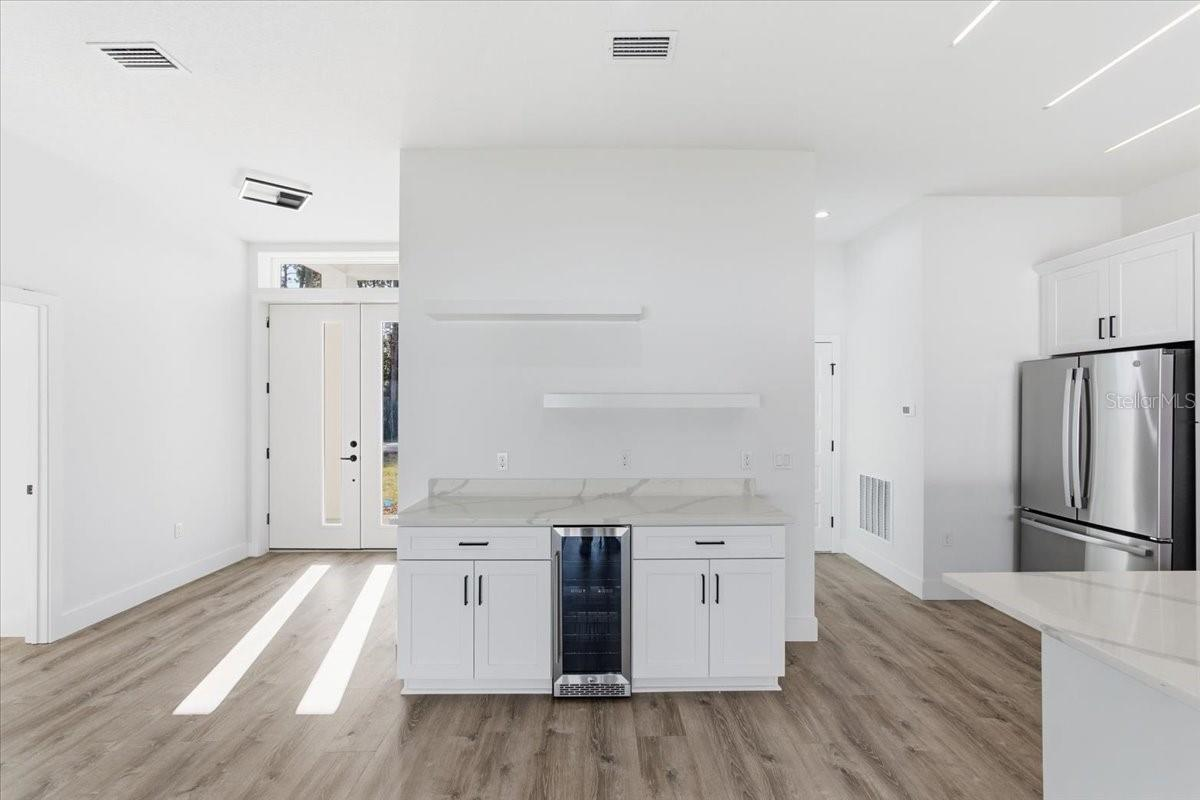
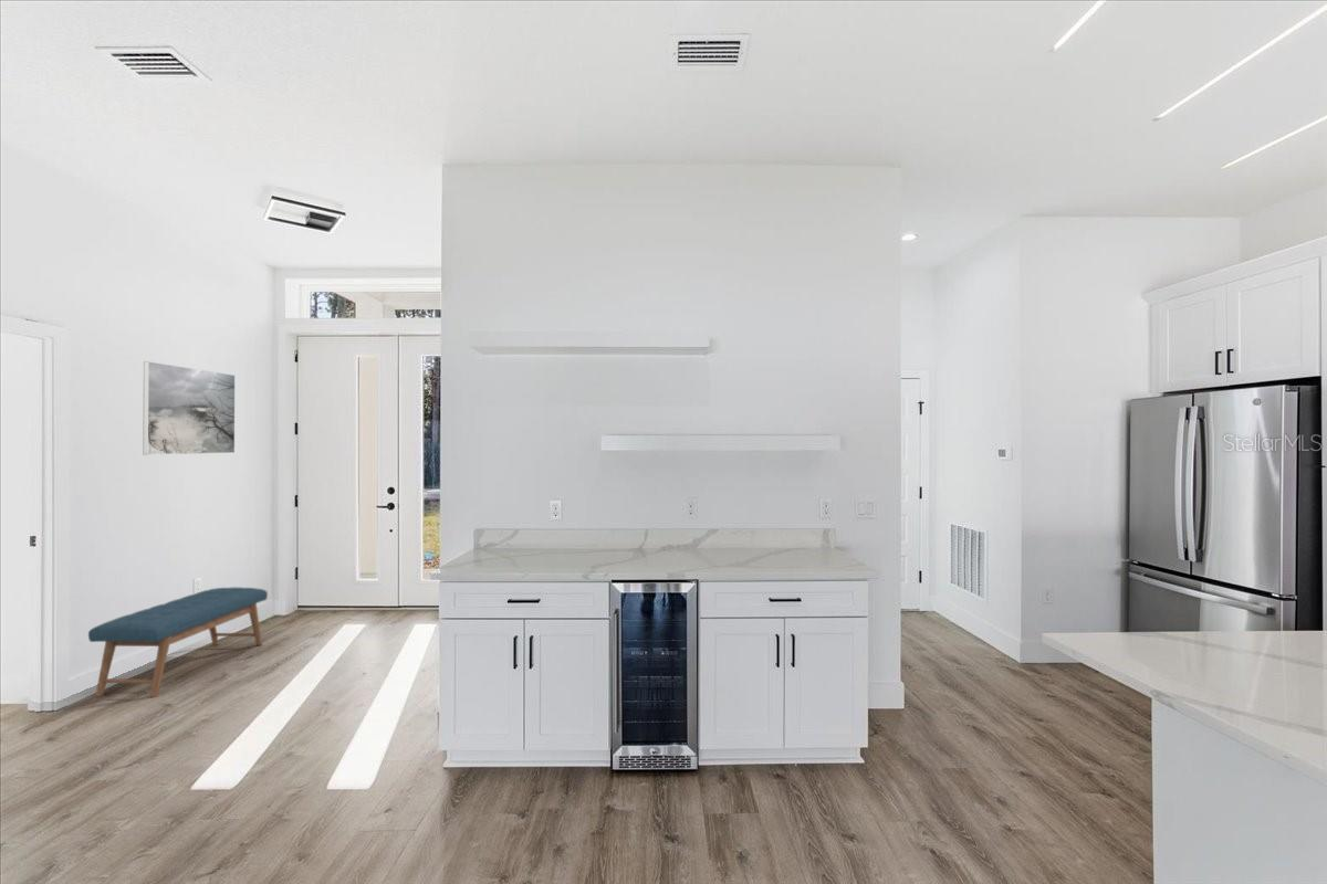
+ bench [87,587,269,698]
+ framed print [142,360,237,456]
